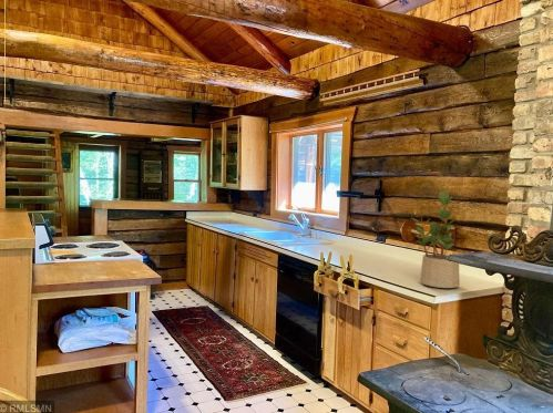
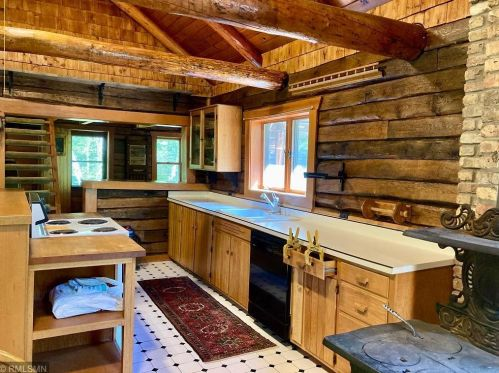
- potted plant [411,190,461,289]
